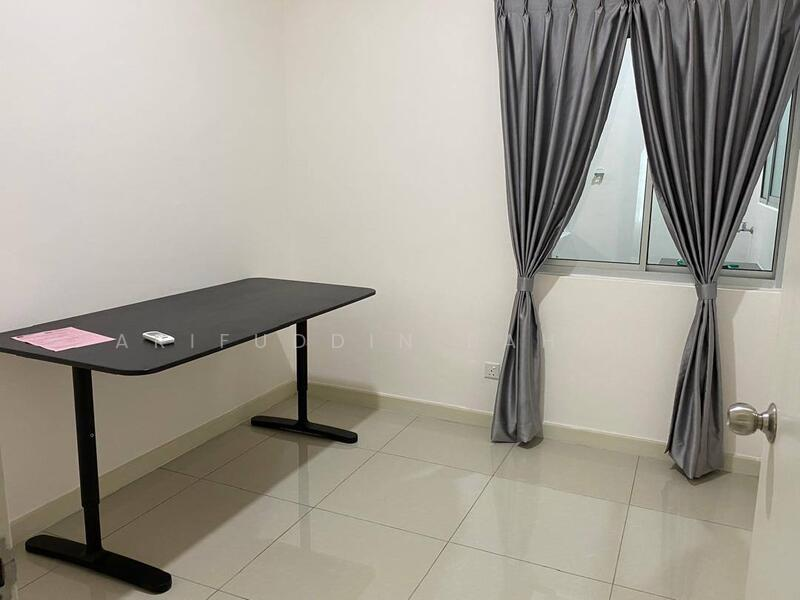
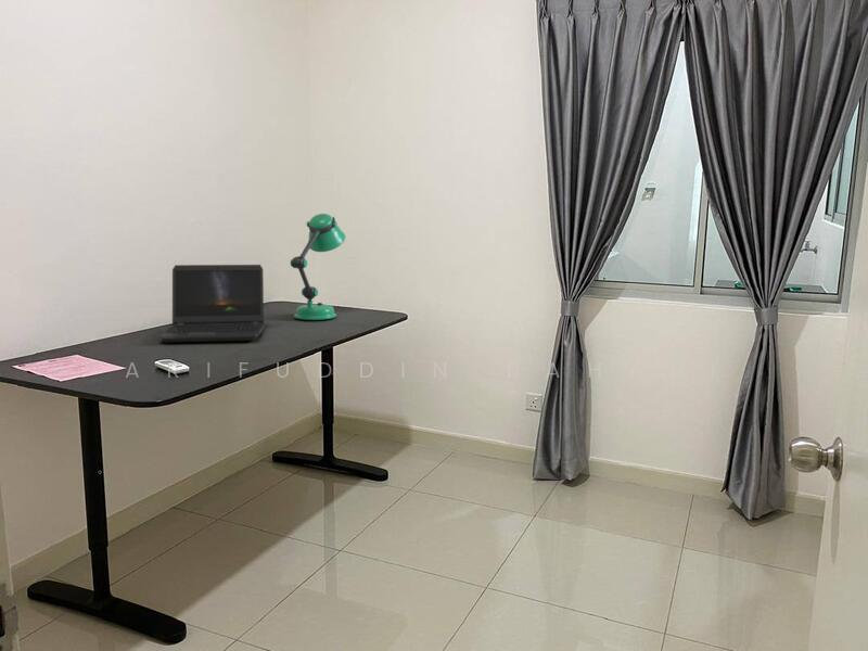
+ desk lamp [290,213,346,321]
+ laptop computer [158,264,265,344]
